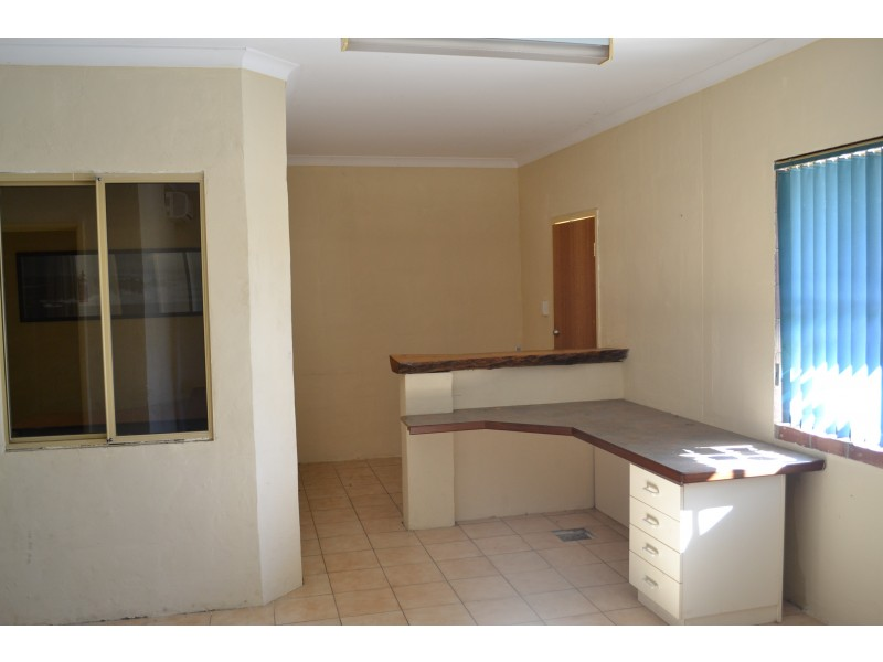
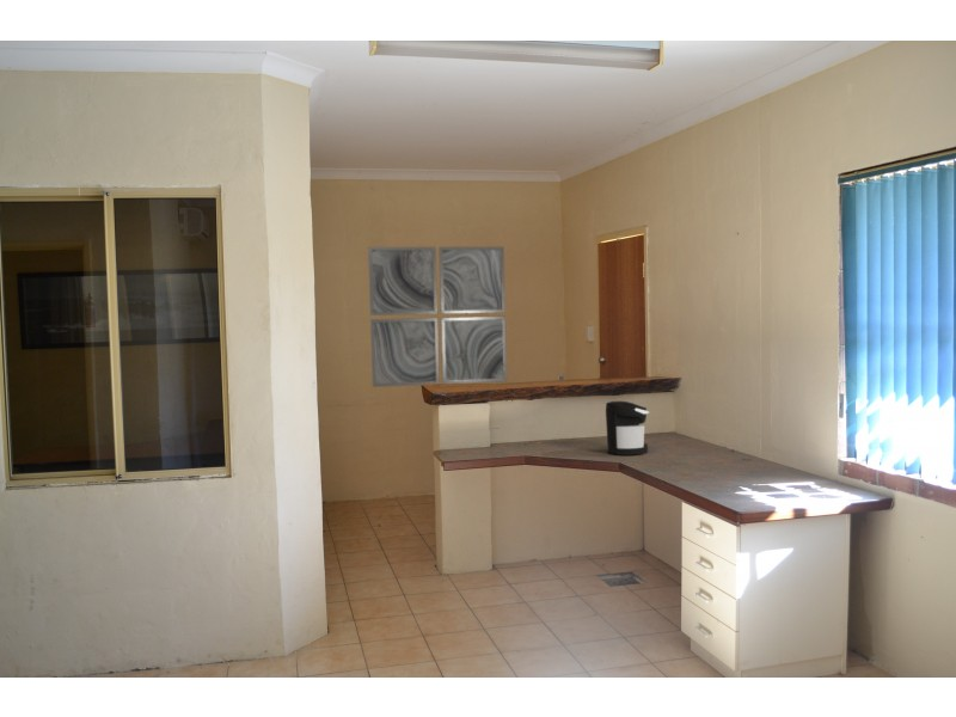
+ wall art [367,245,508,388]
+ coffee maker [605,400,650,456]
